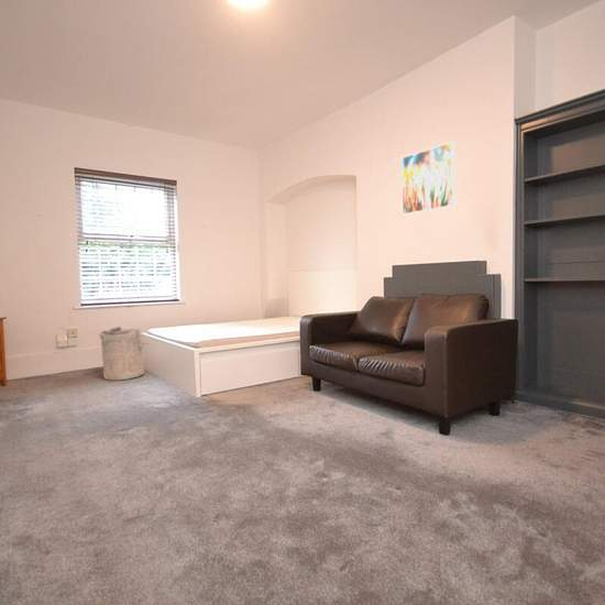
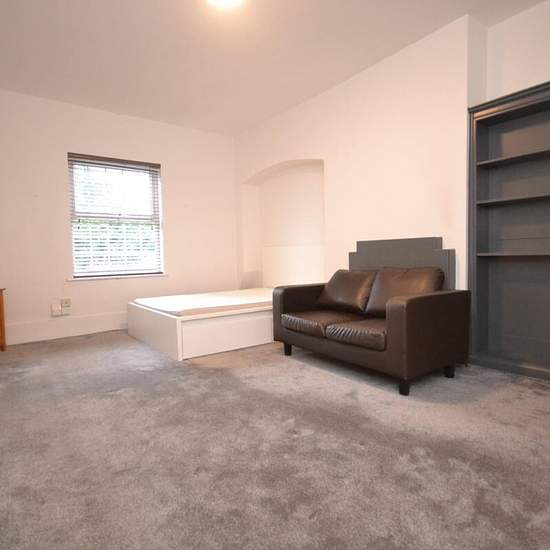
- laundry hamper [98,326,152,382]
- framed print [400,140,457,216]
